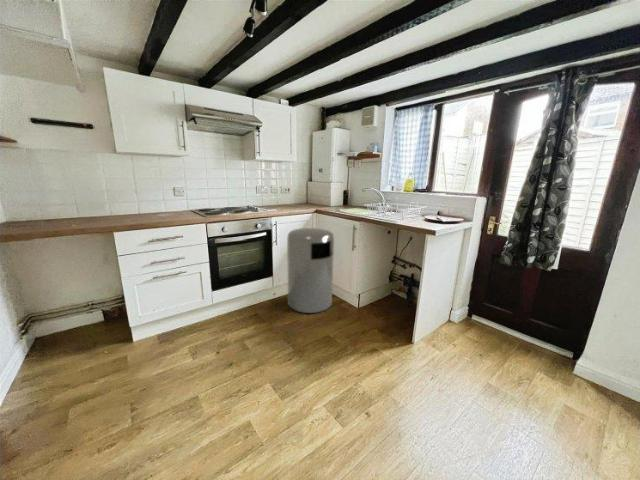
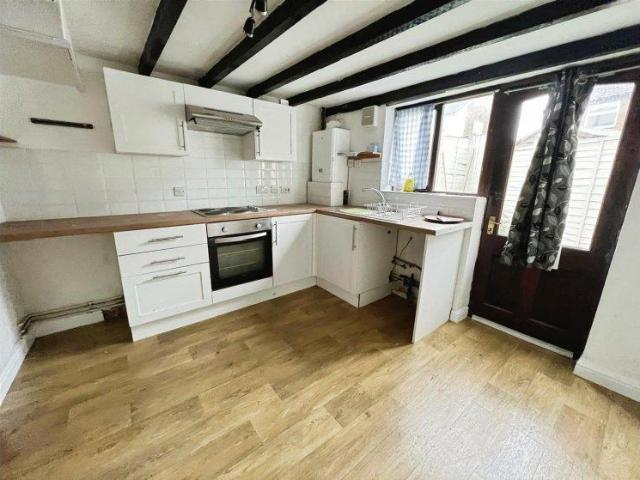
- trash can [286,227,335,314]
